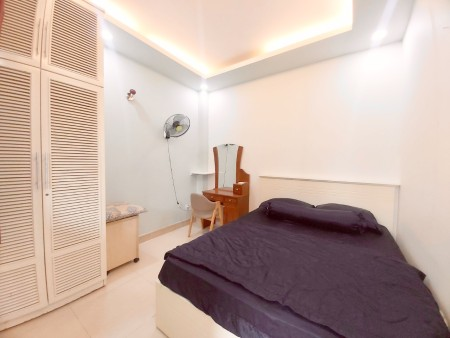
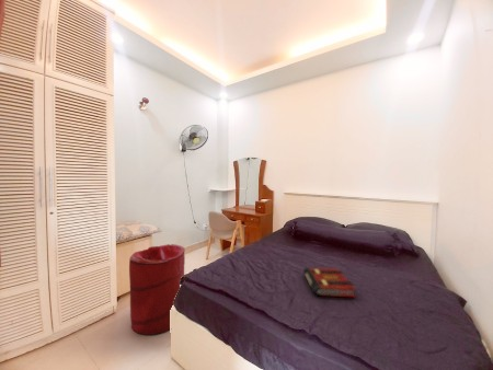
+ laundry hamper [128,243,186,336]
+ book [302,266,357,298]
